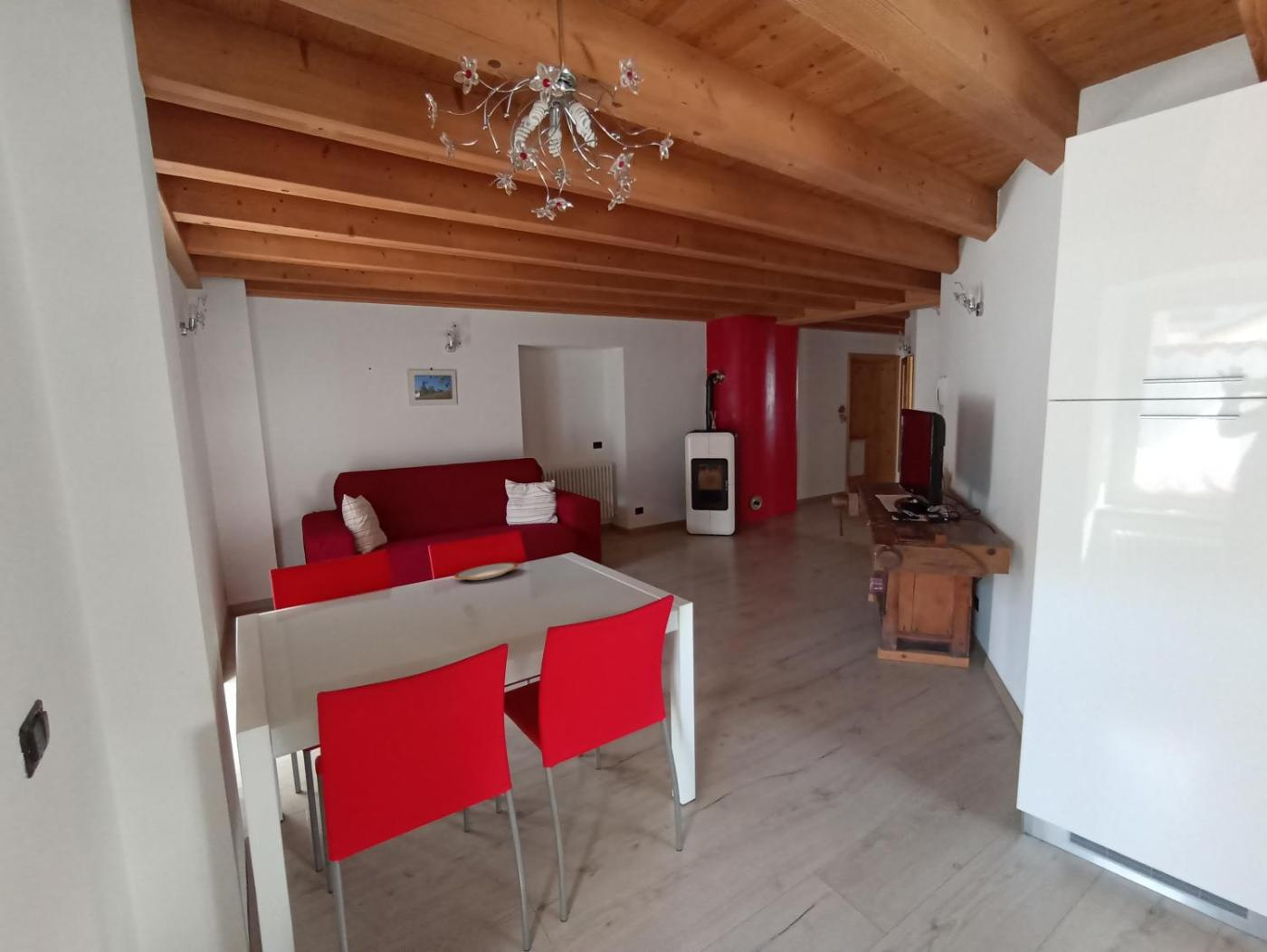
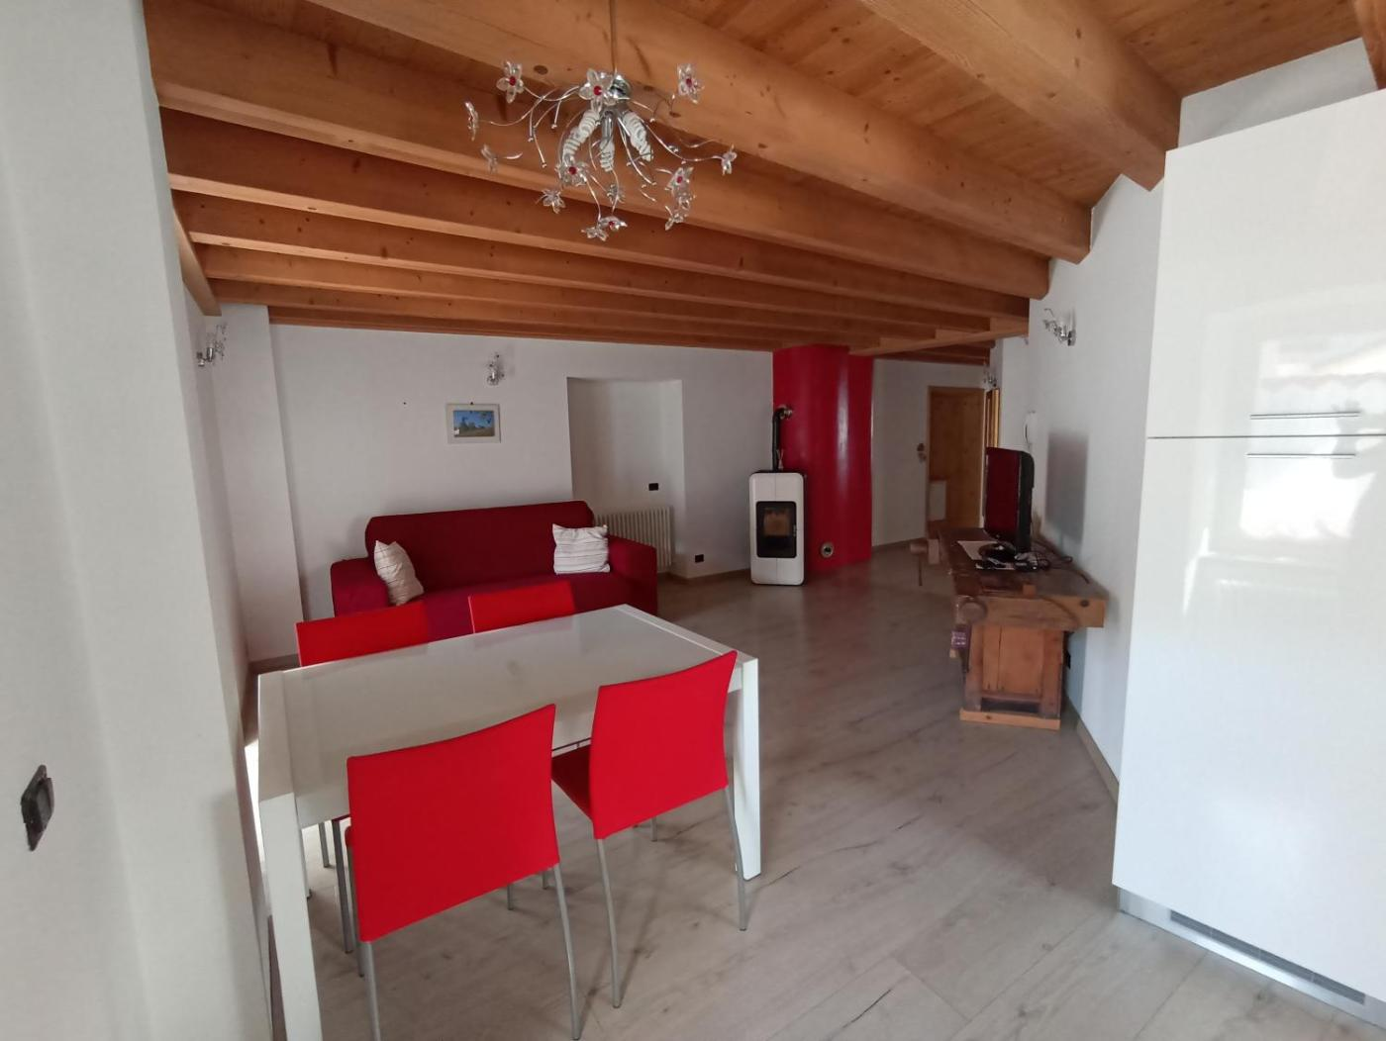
- plate [453,561,519,581]
